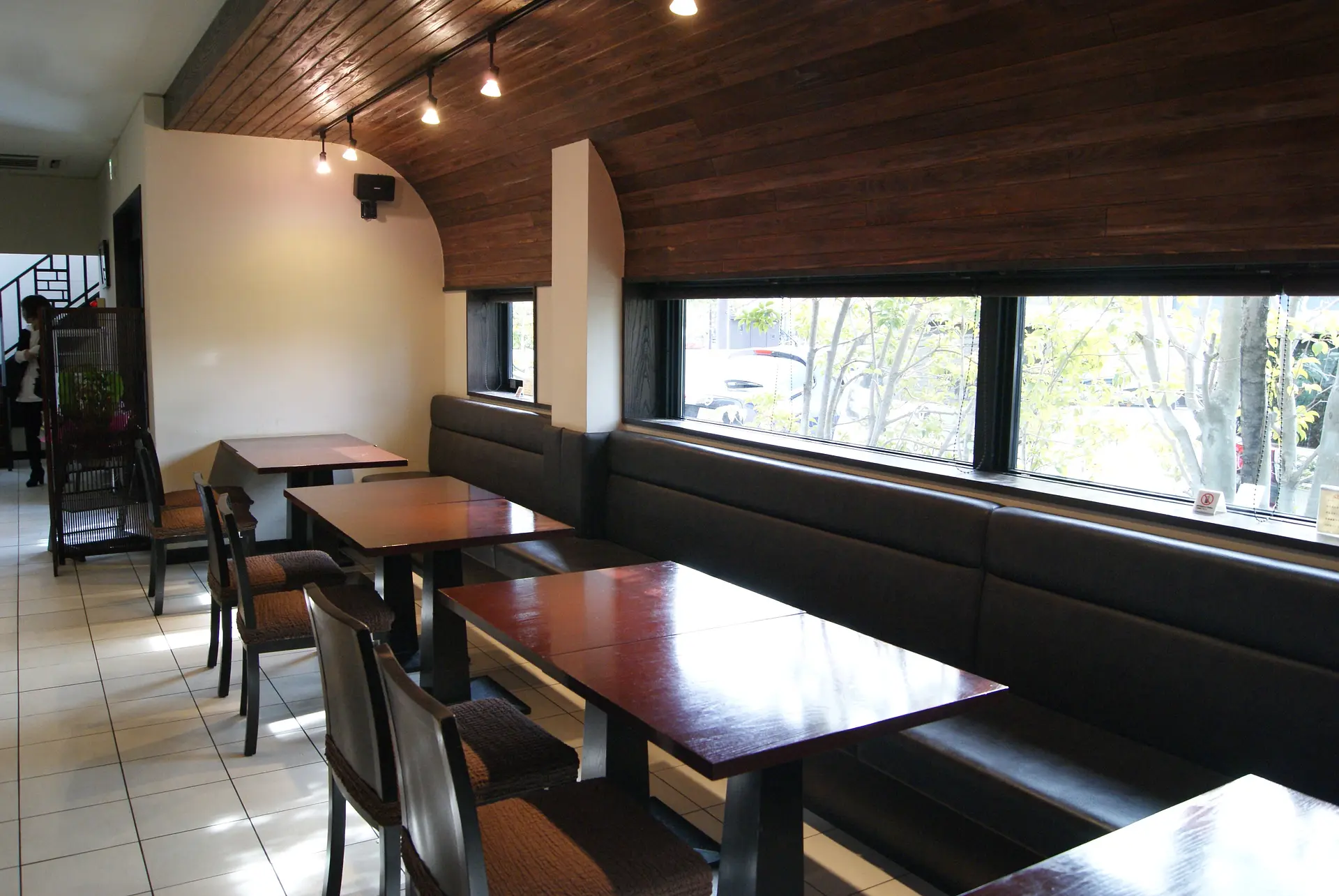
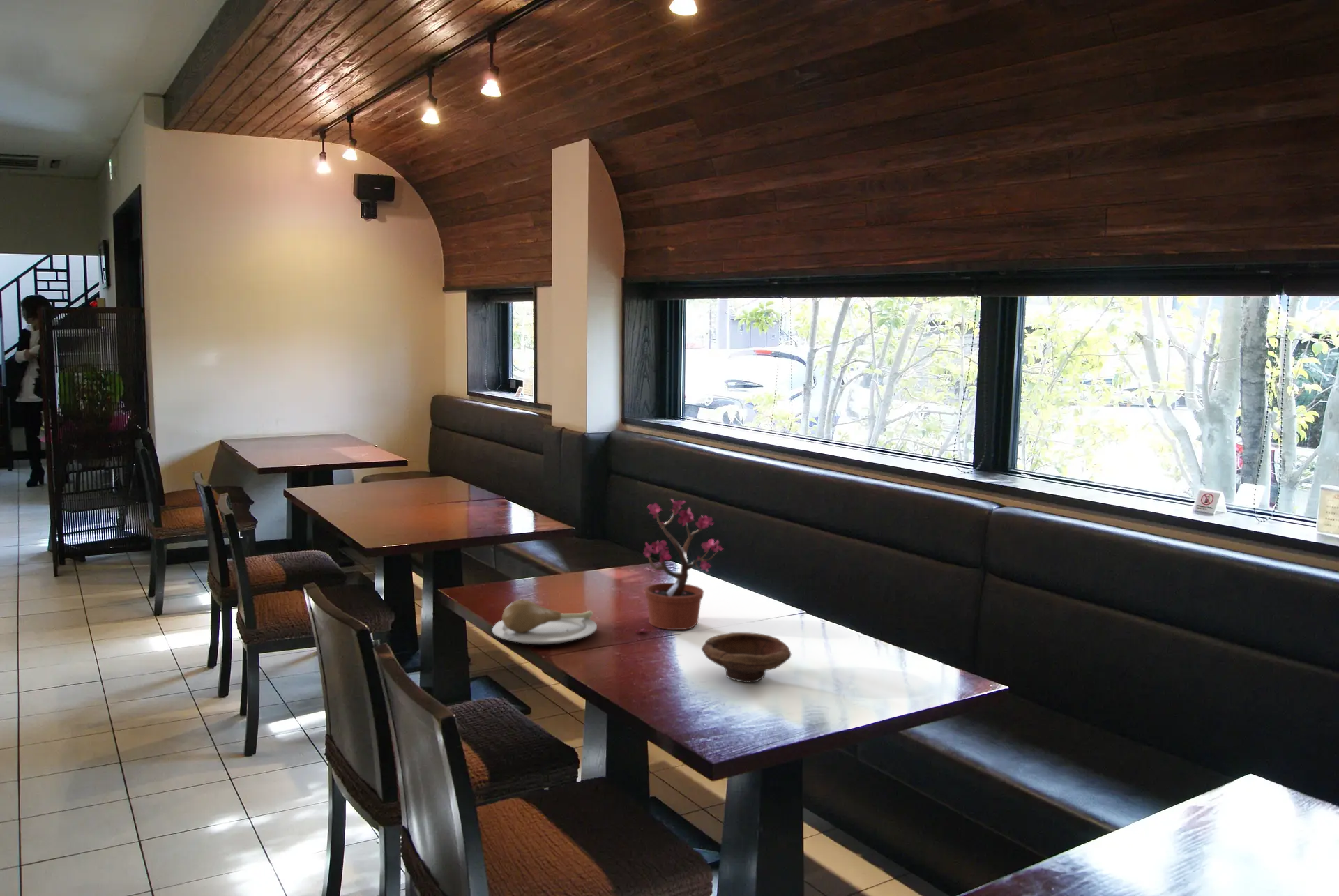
+ plate [492,599,598,645]
+ bowl [701,632,792,683]
+ potted plant [634,498,725,632]
